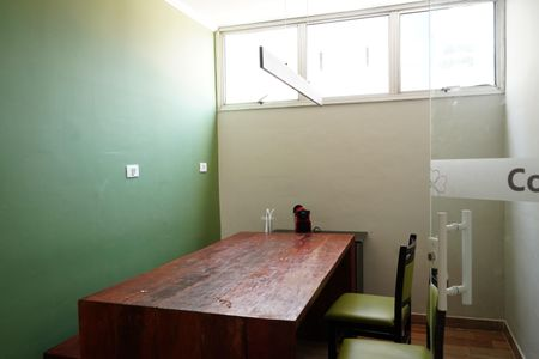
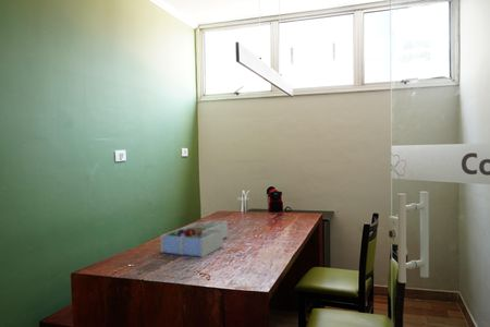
+ desk organizer [159,220,229,258]
